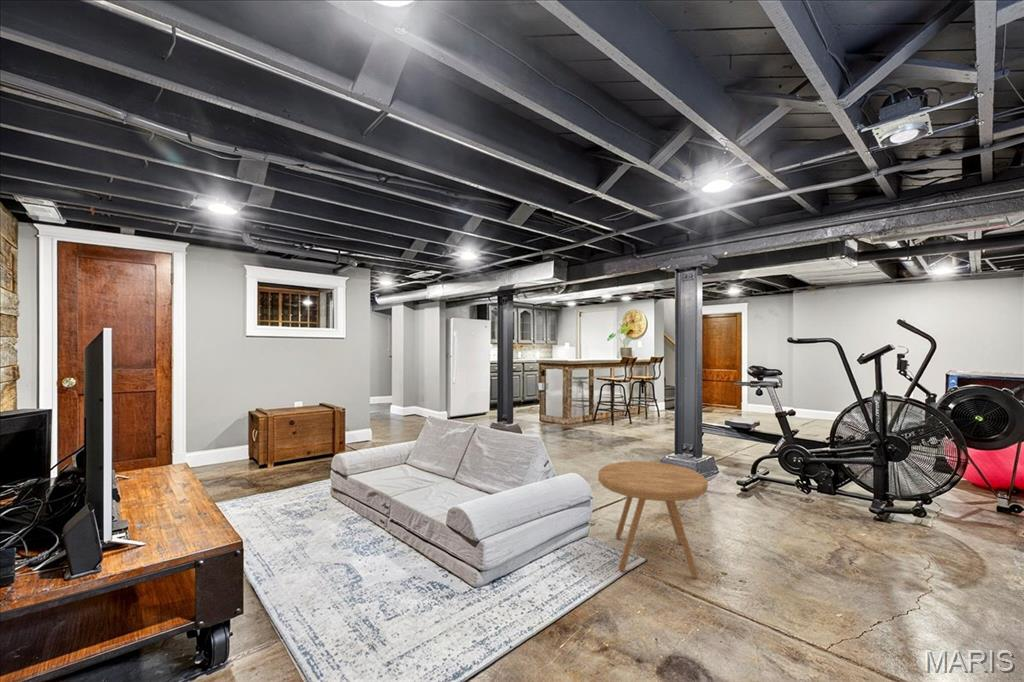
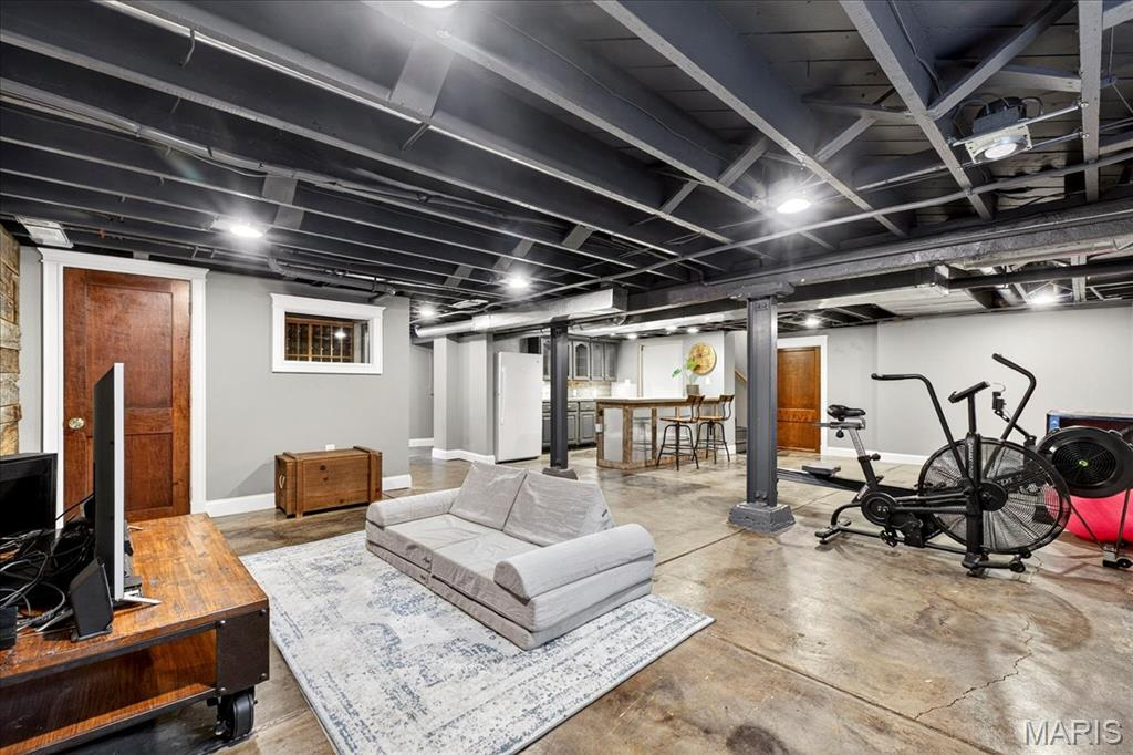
- side table [597,460,709,580]
